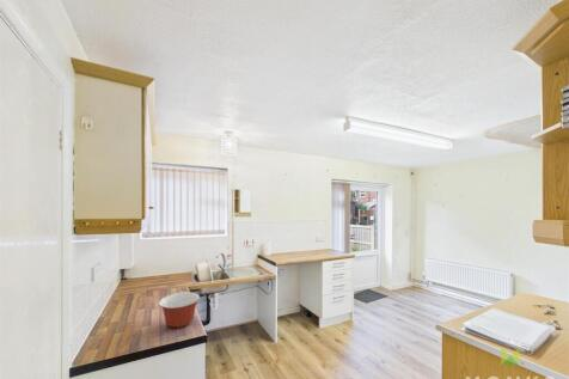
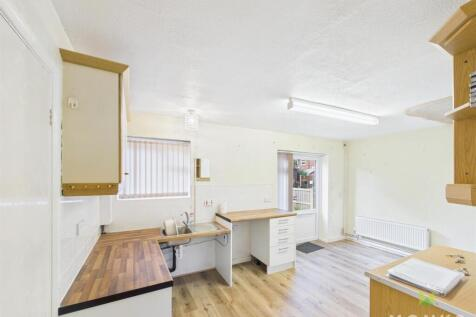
- mixing bowl [158,291,201,329]
